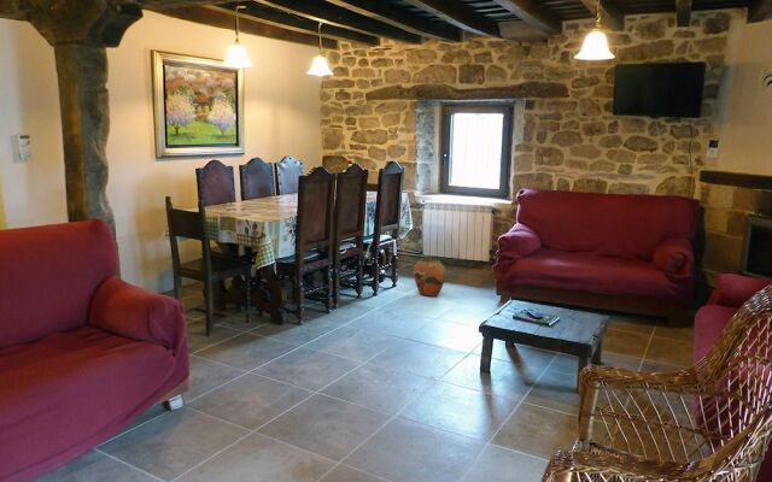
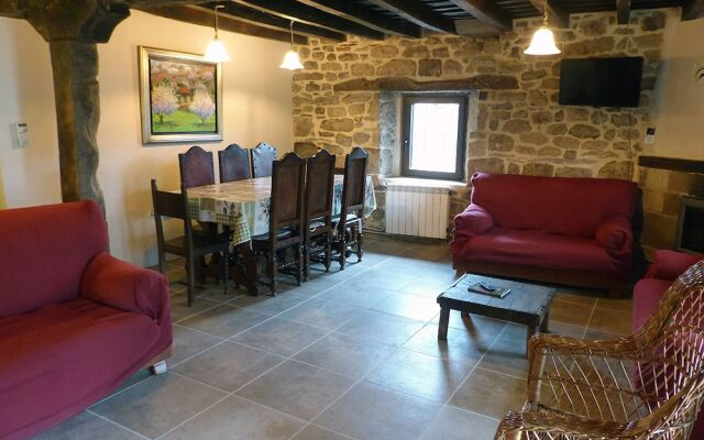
- vase [413,257,448,298]
